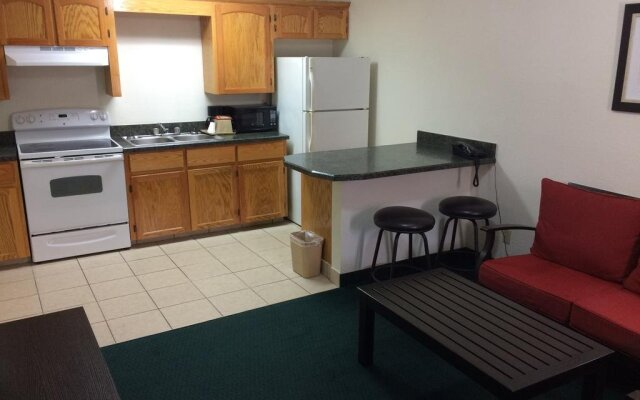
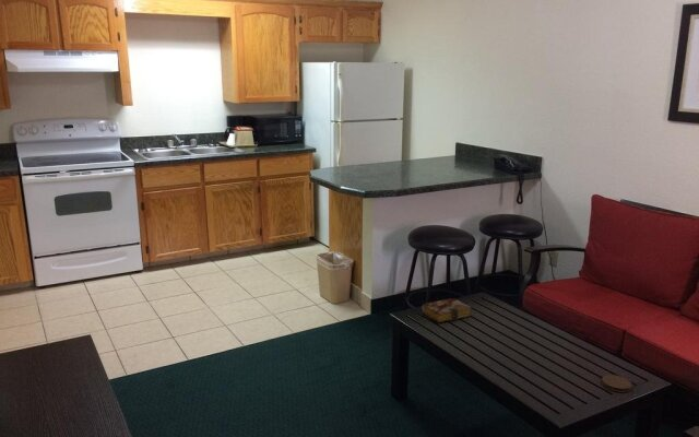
+ book [420,297,472,323]
+ coaster [601,374,633,393]
